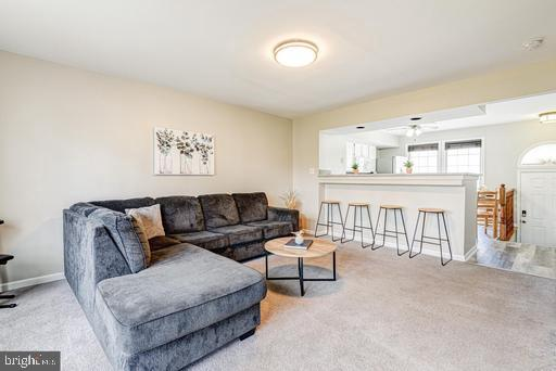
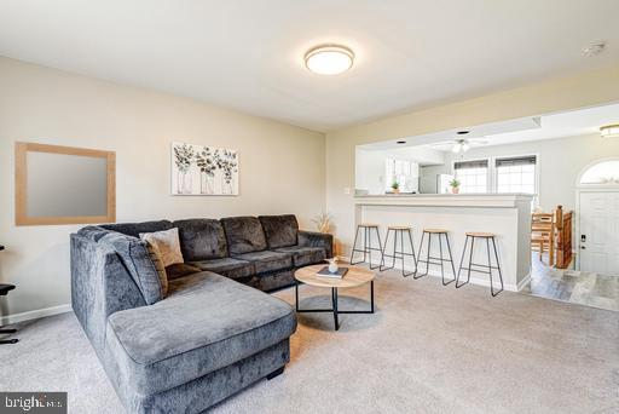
+ home mirror [13,139,117,228]
